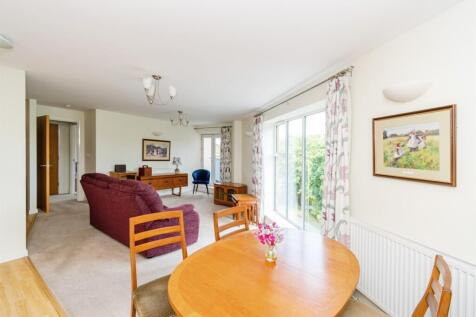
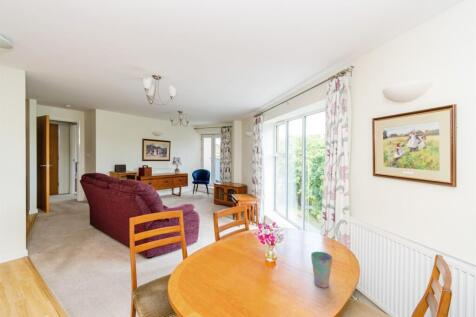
+ cup [310,251,333,289]
